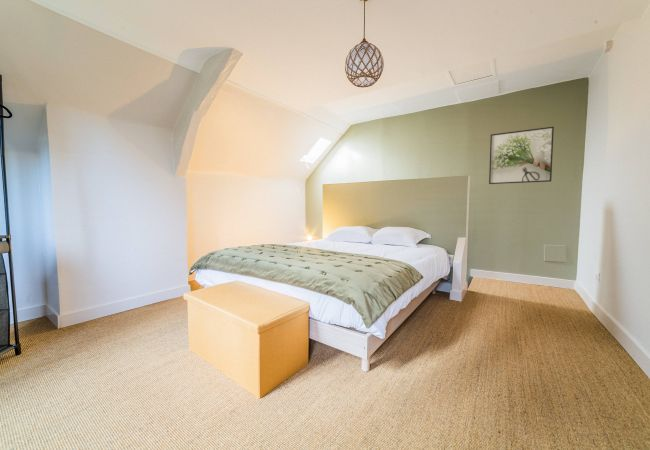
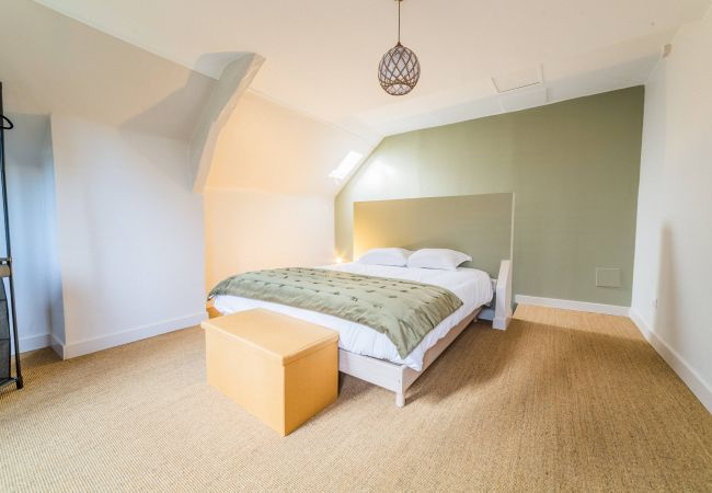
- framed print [488,126,555,185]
